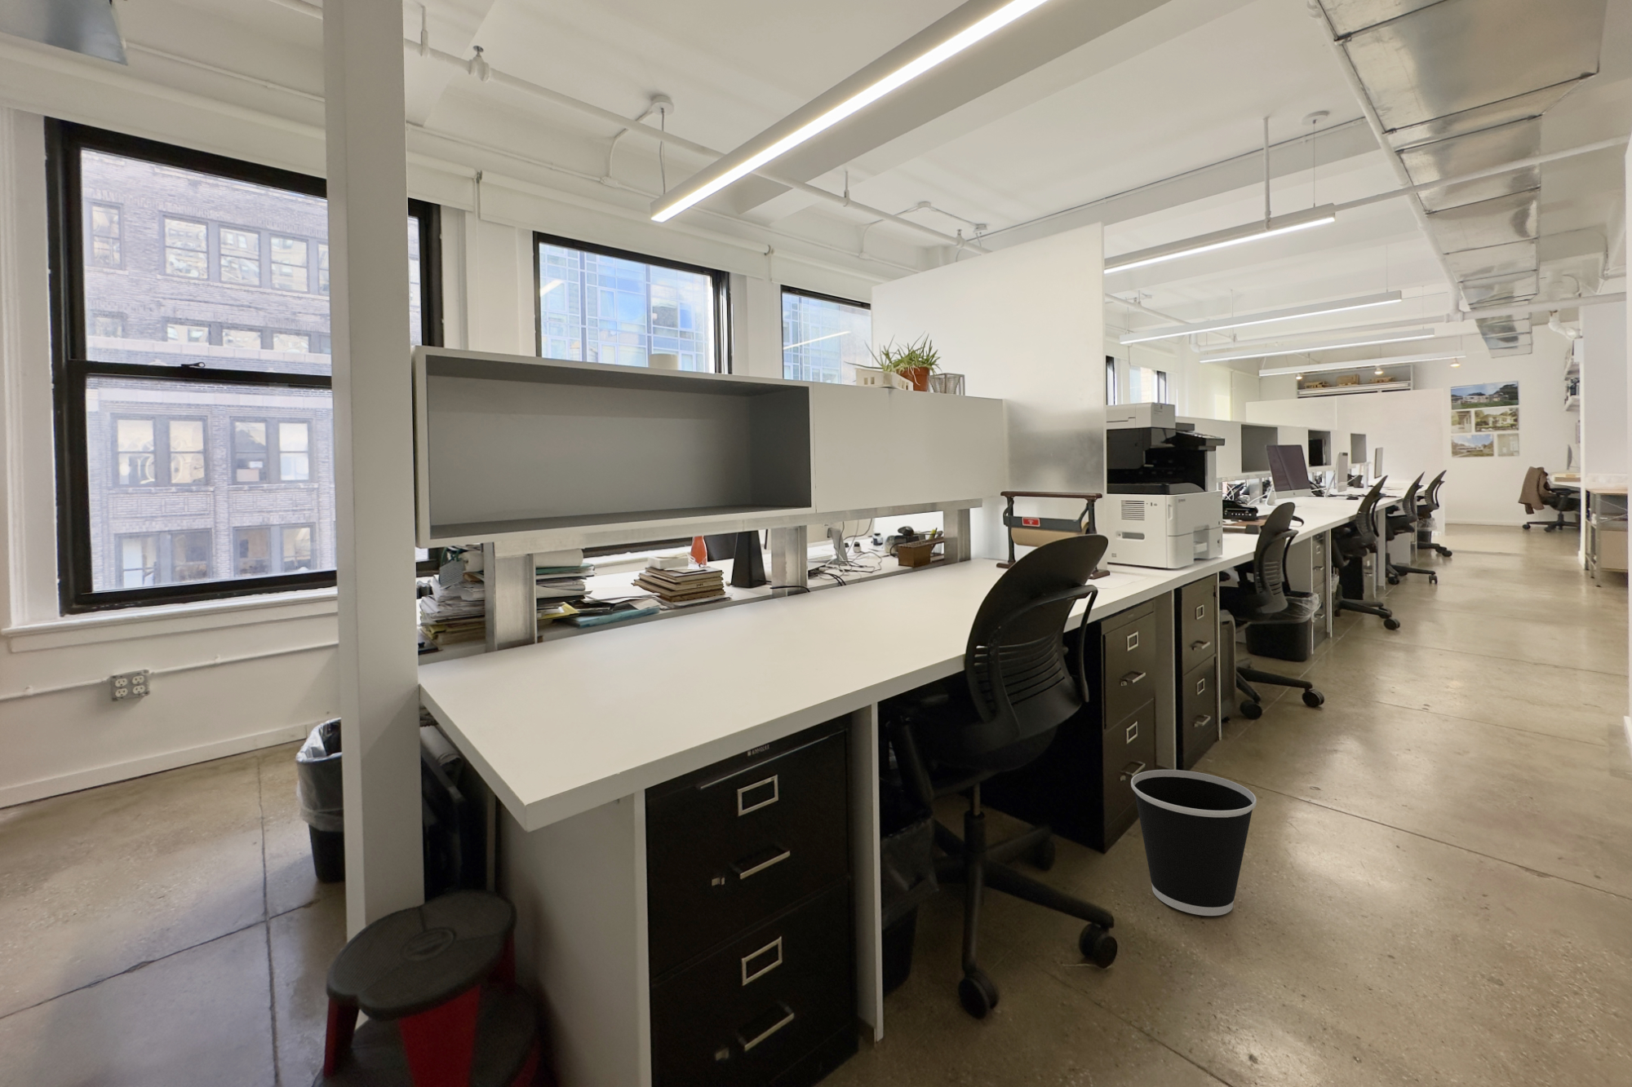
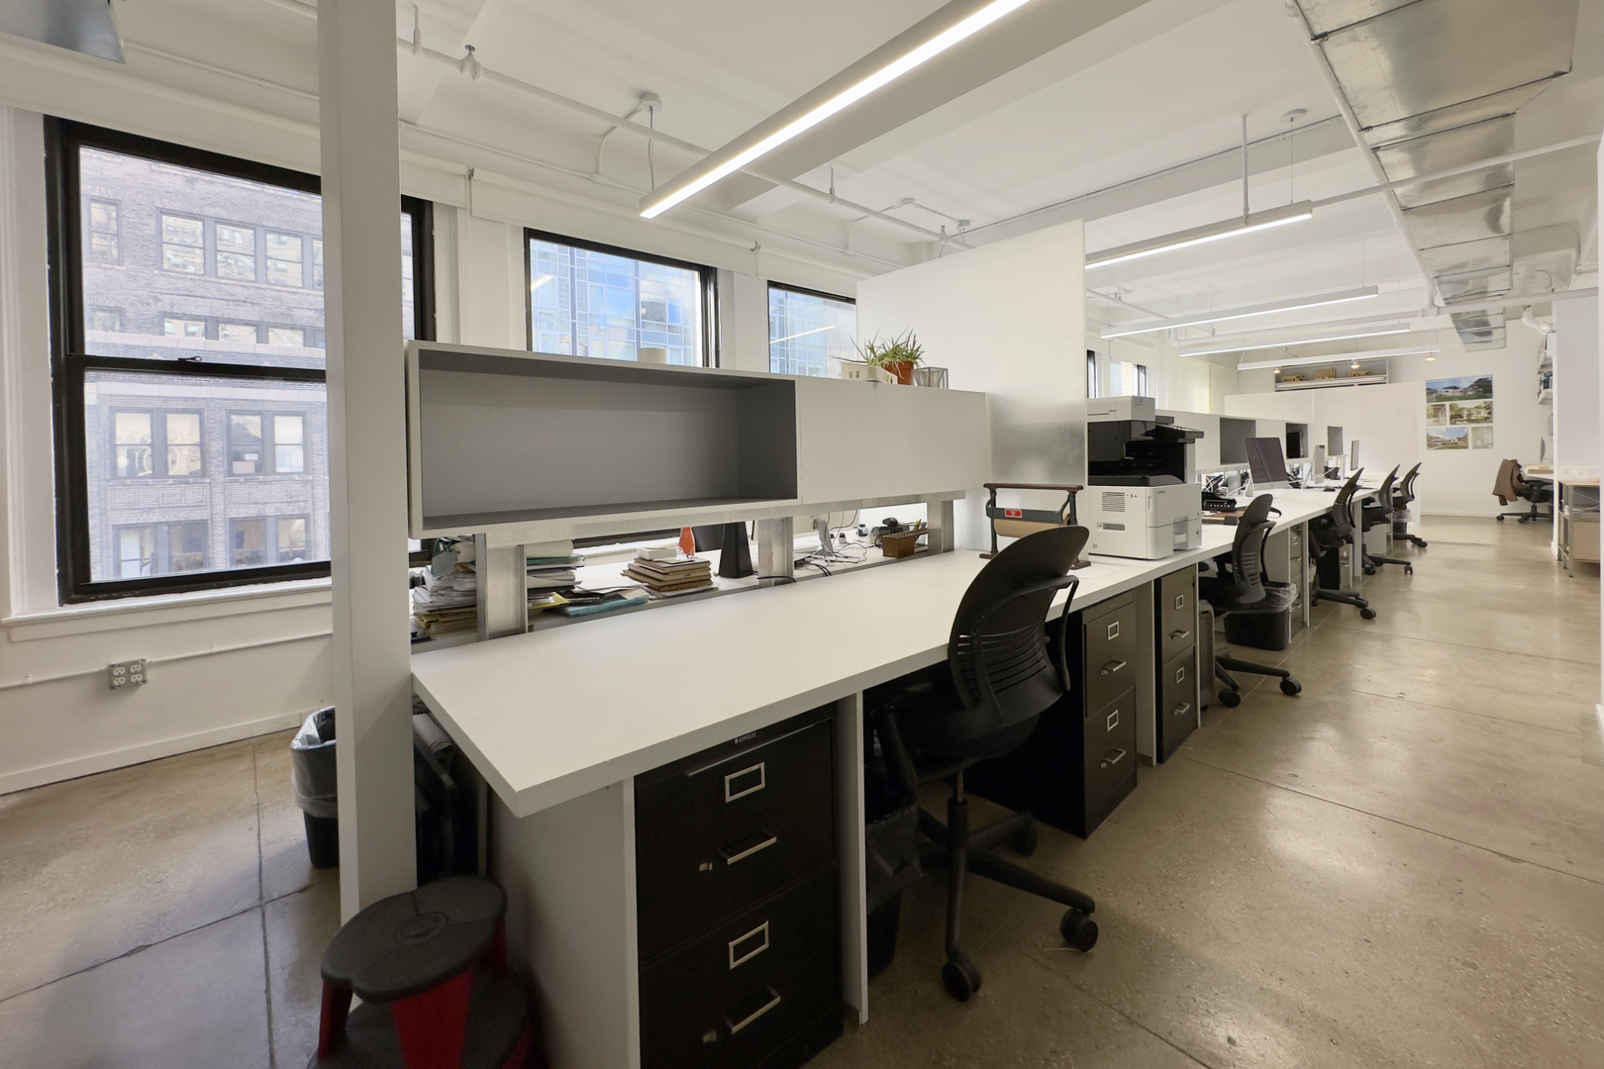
- wastebasket [1130,769,1257,917]
